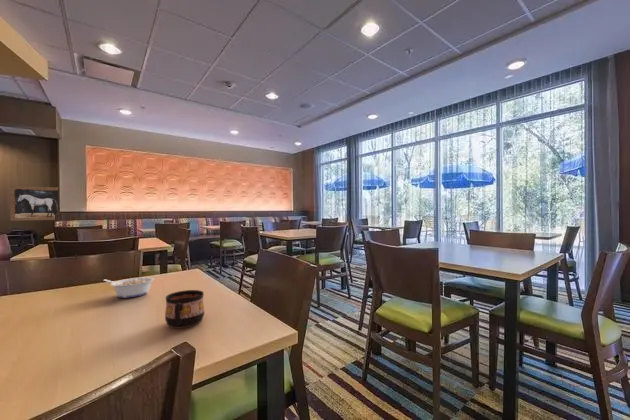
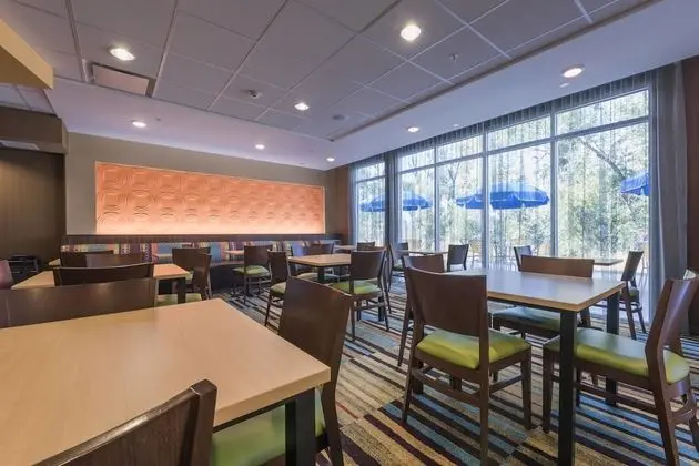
- wall art [9,185,59,222]
- legume [103,276,155,299]
- cup [164,289,205,329]
